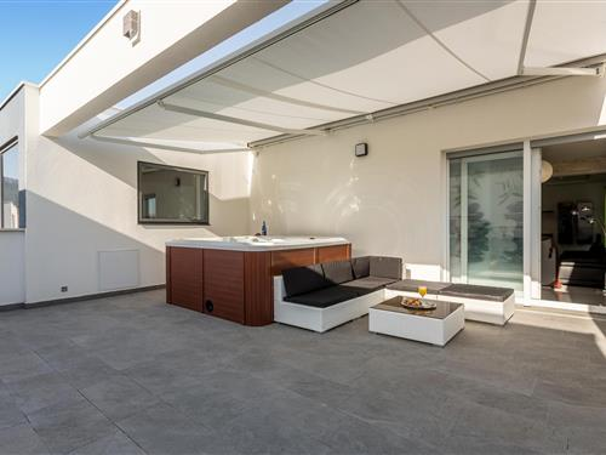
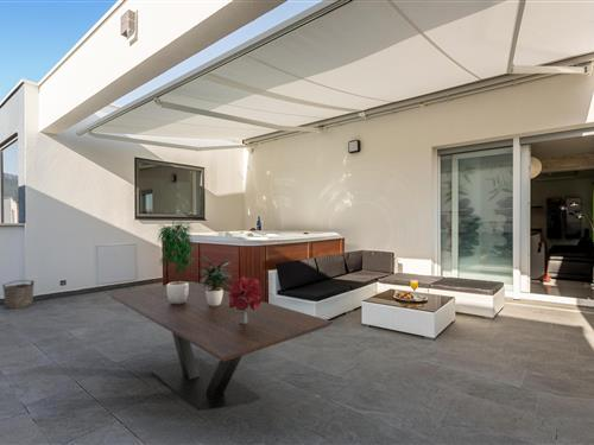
+ bucket [1,279,36,310]
+ dining table [106,280,334,412]
+ potted plant [156,216,234,306]
+ bouquet [228,275,263,324]
